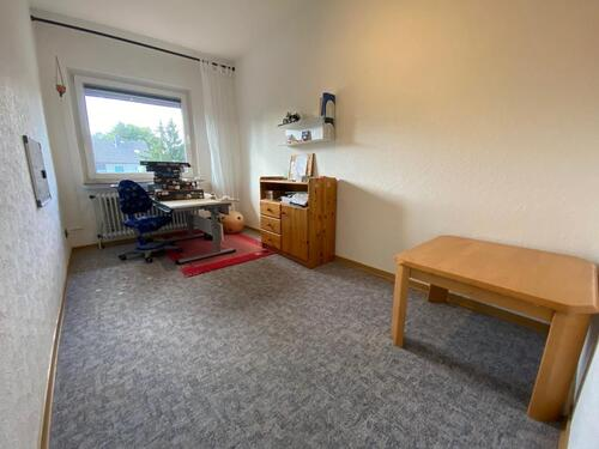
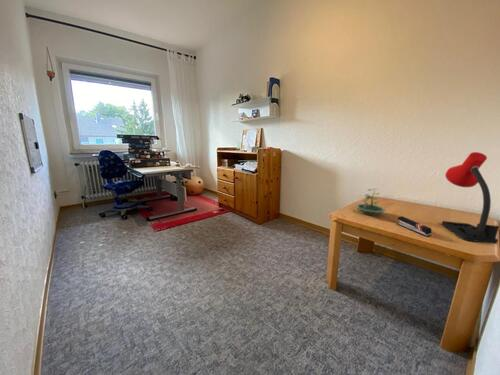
+ terrarium [355,188,387,217]
+ desk lamp [441,151,500,245]
+ stapler [396,215,432,237]
